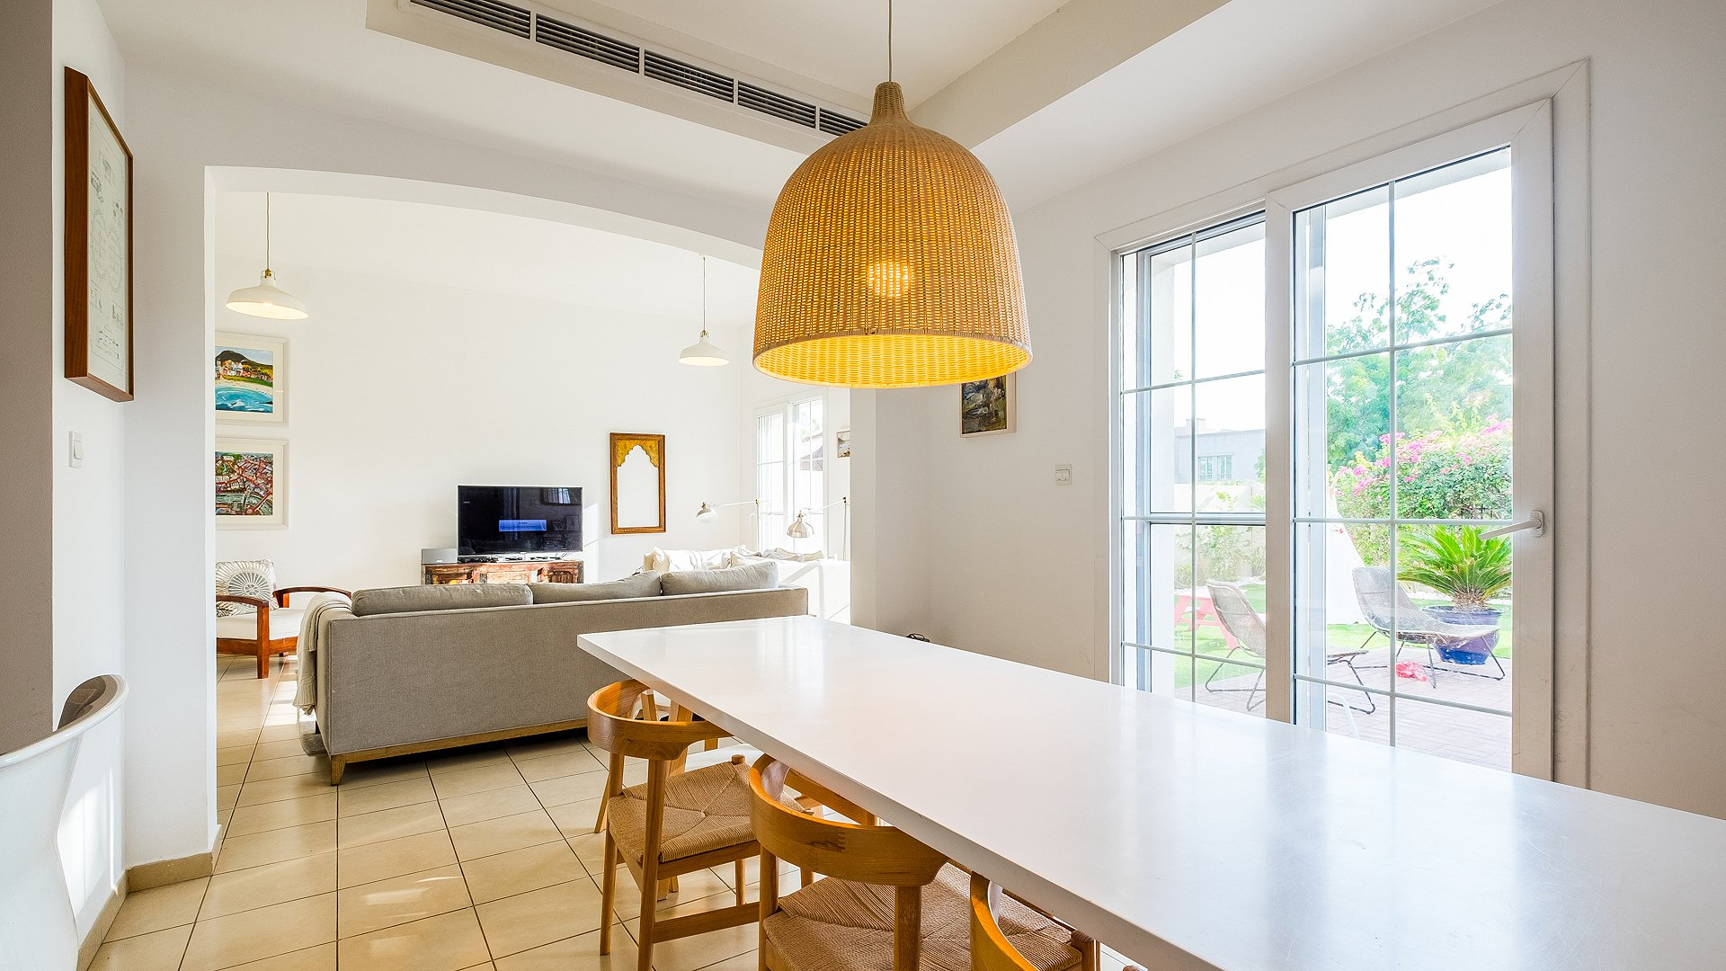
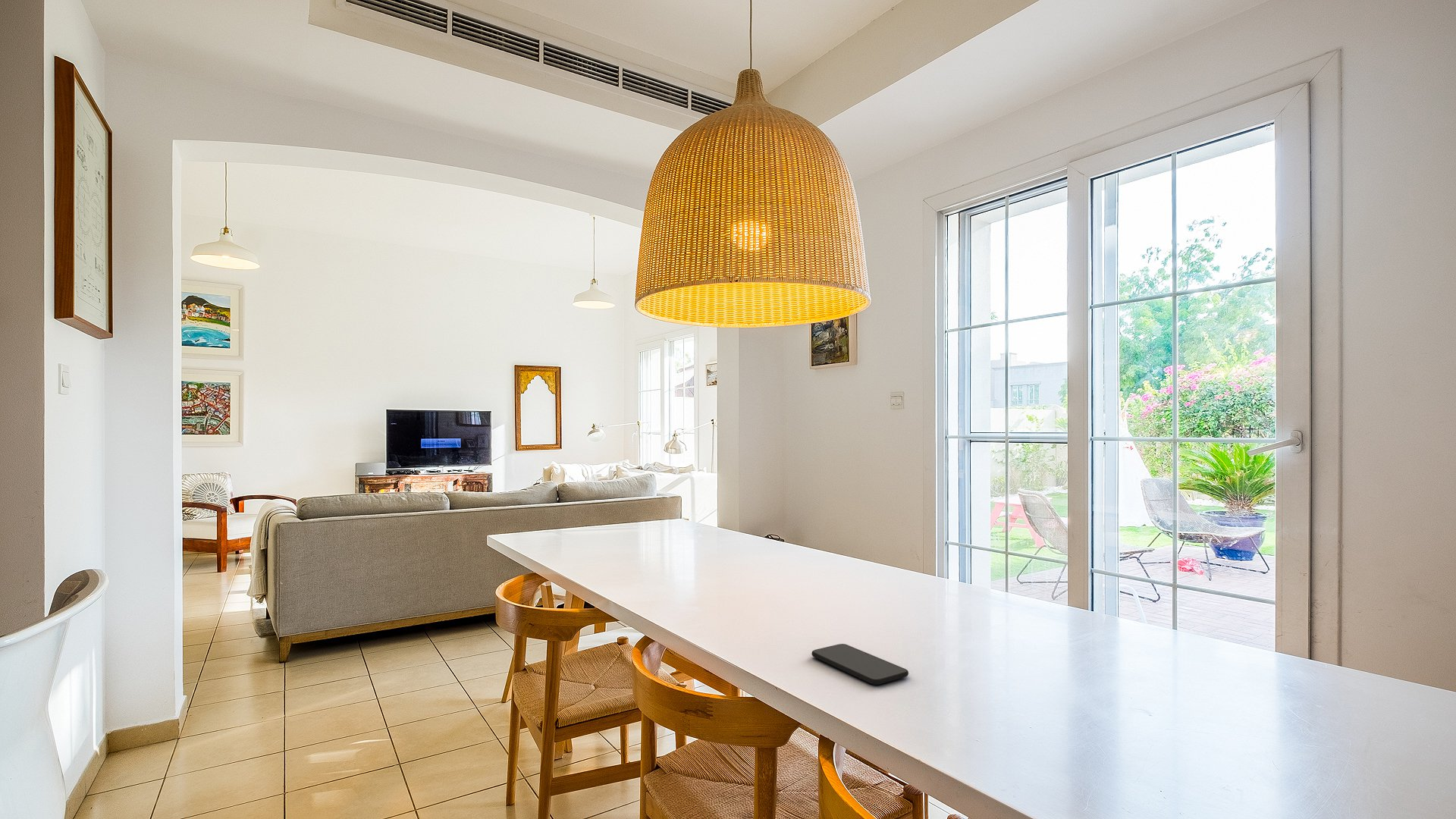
+ smartphone [811,643,909,686]
